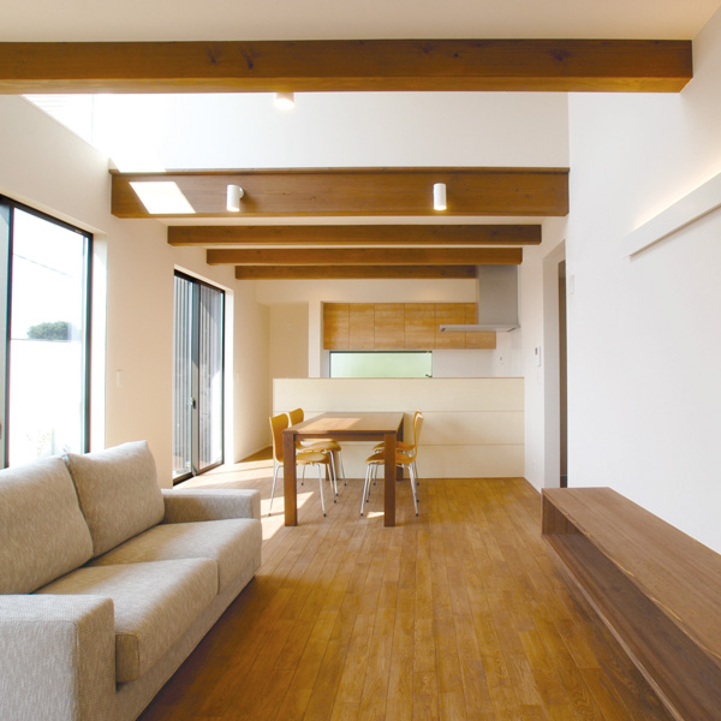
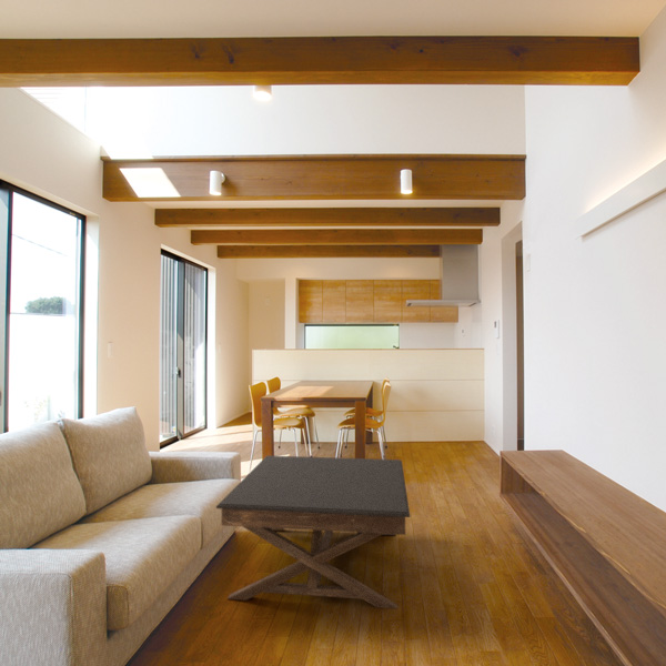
+ coffee table [215,455,411,609]
